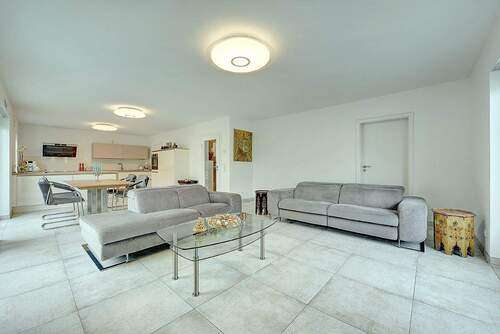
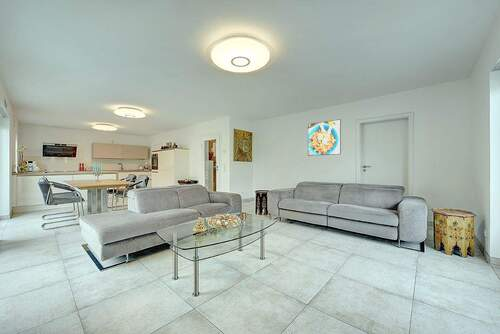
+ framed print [307,118,342,157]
